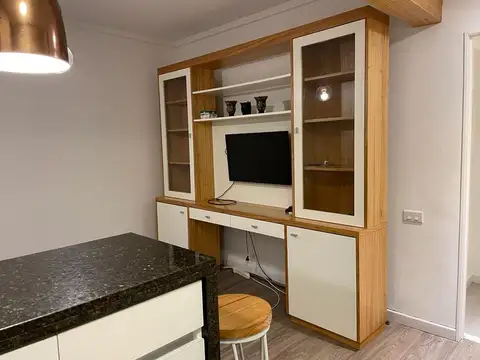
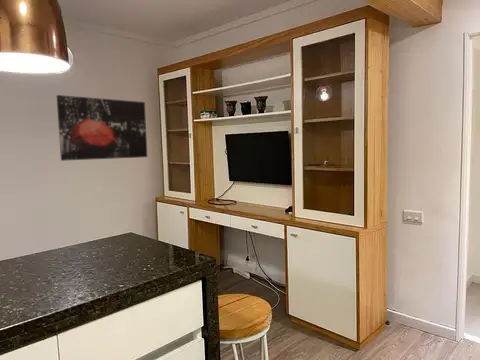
+ wall art [56,94,148,162]
